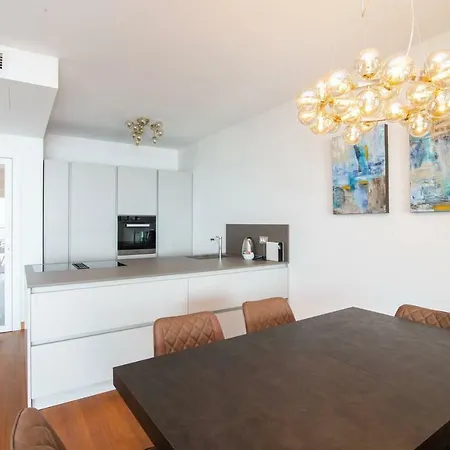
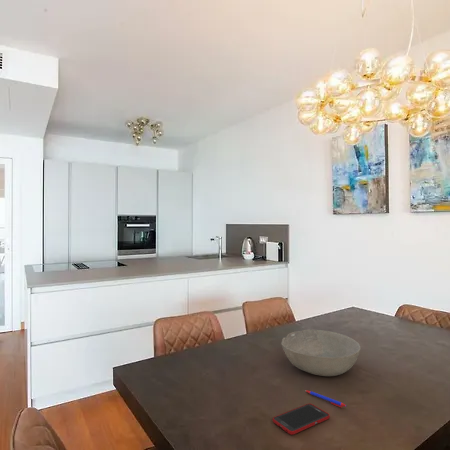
+ pen [304,390,347,408]
+ cell phone [272,403,331,436]
+ bowl [281,328,362,377]
